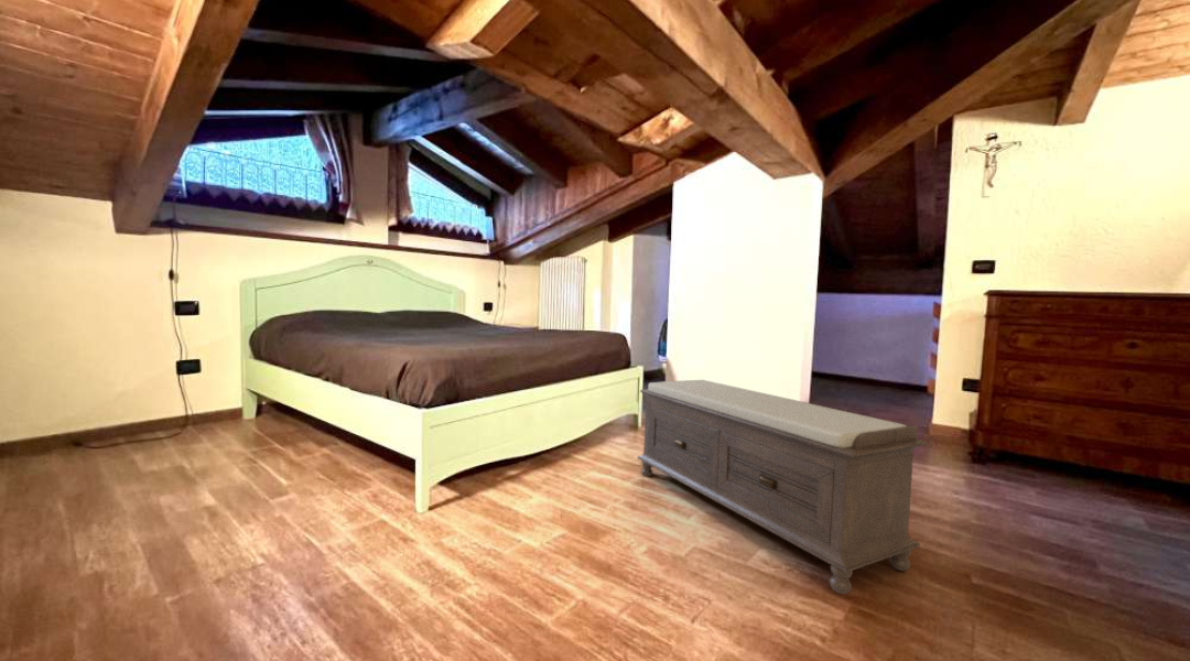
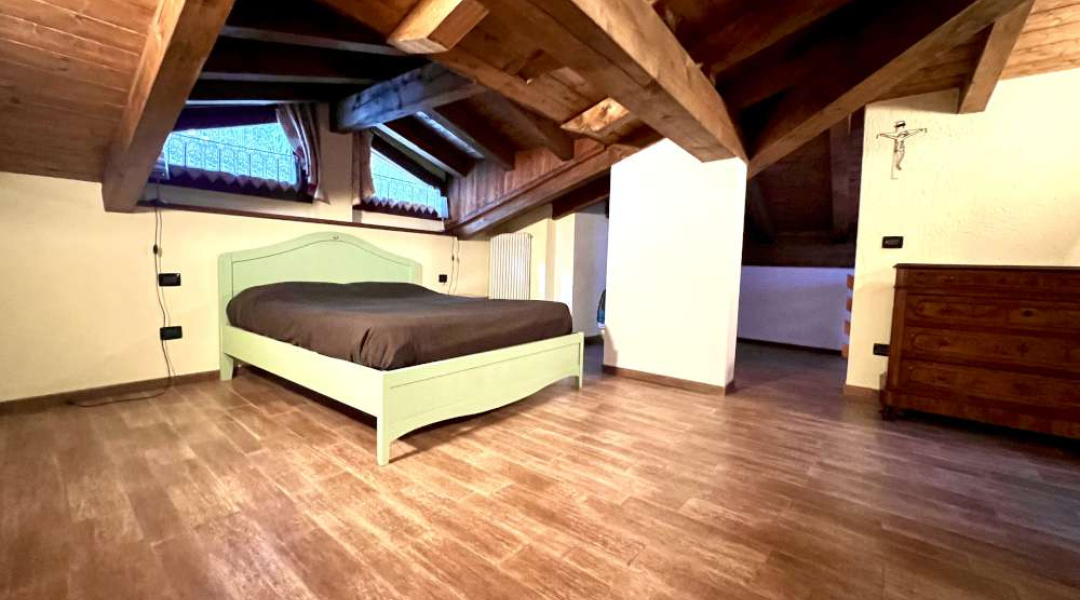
- bench [637,379,928,595]
